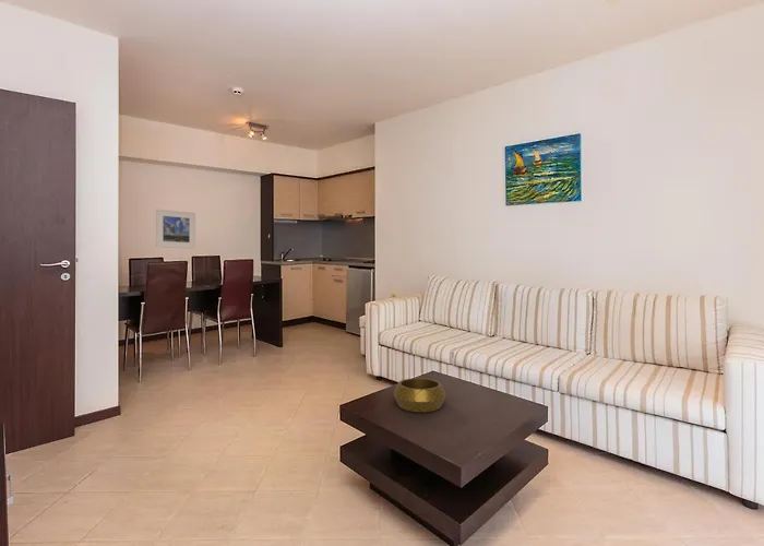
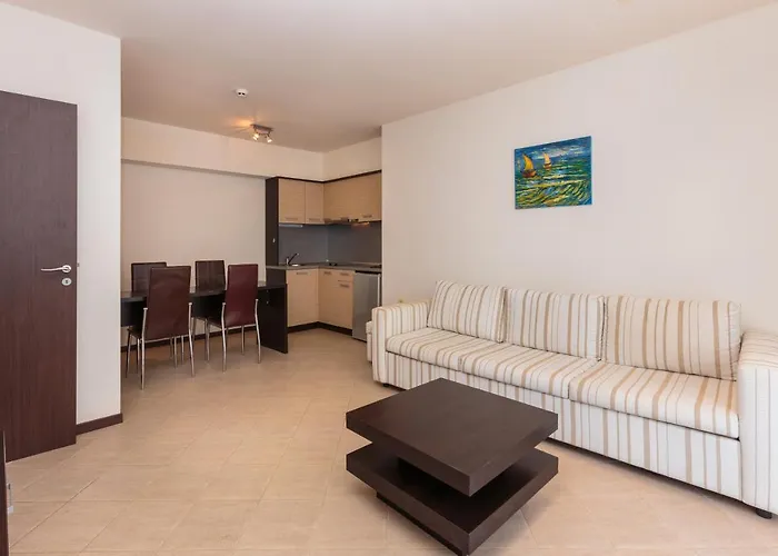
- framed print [155,209,196,250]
- decorative bowl [393,377,446,413]
